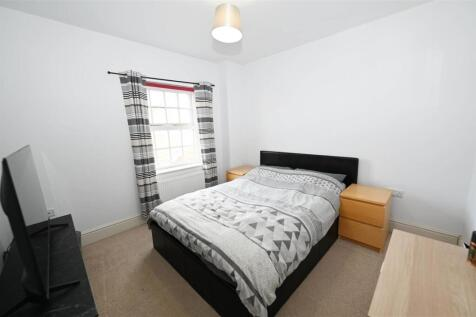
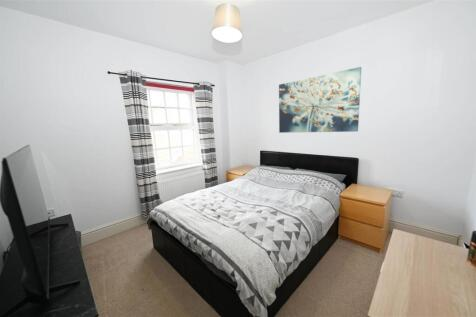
+ wall art [278,66,362,134]
